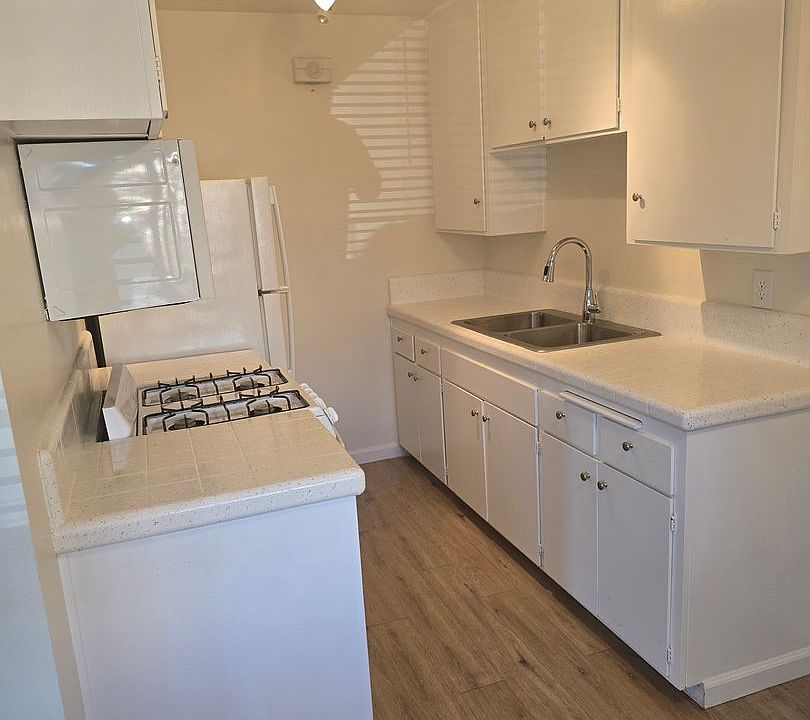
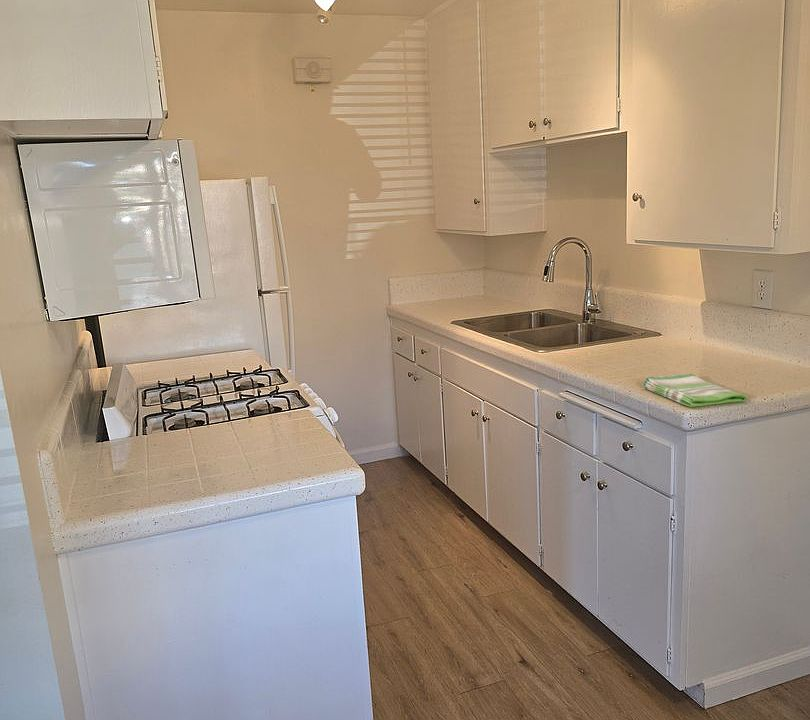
+ dish towel [642,373,748,408]
